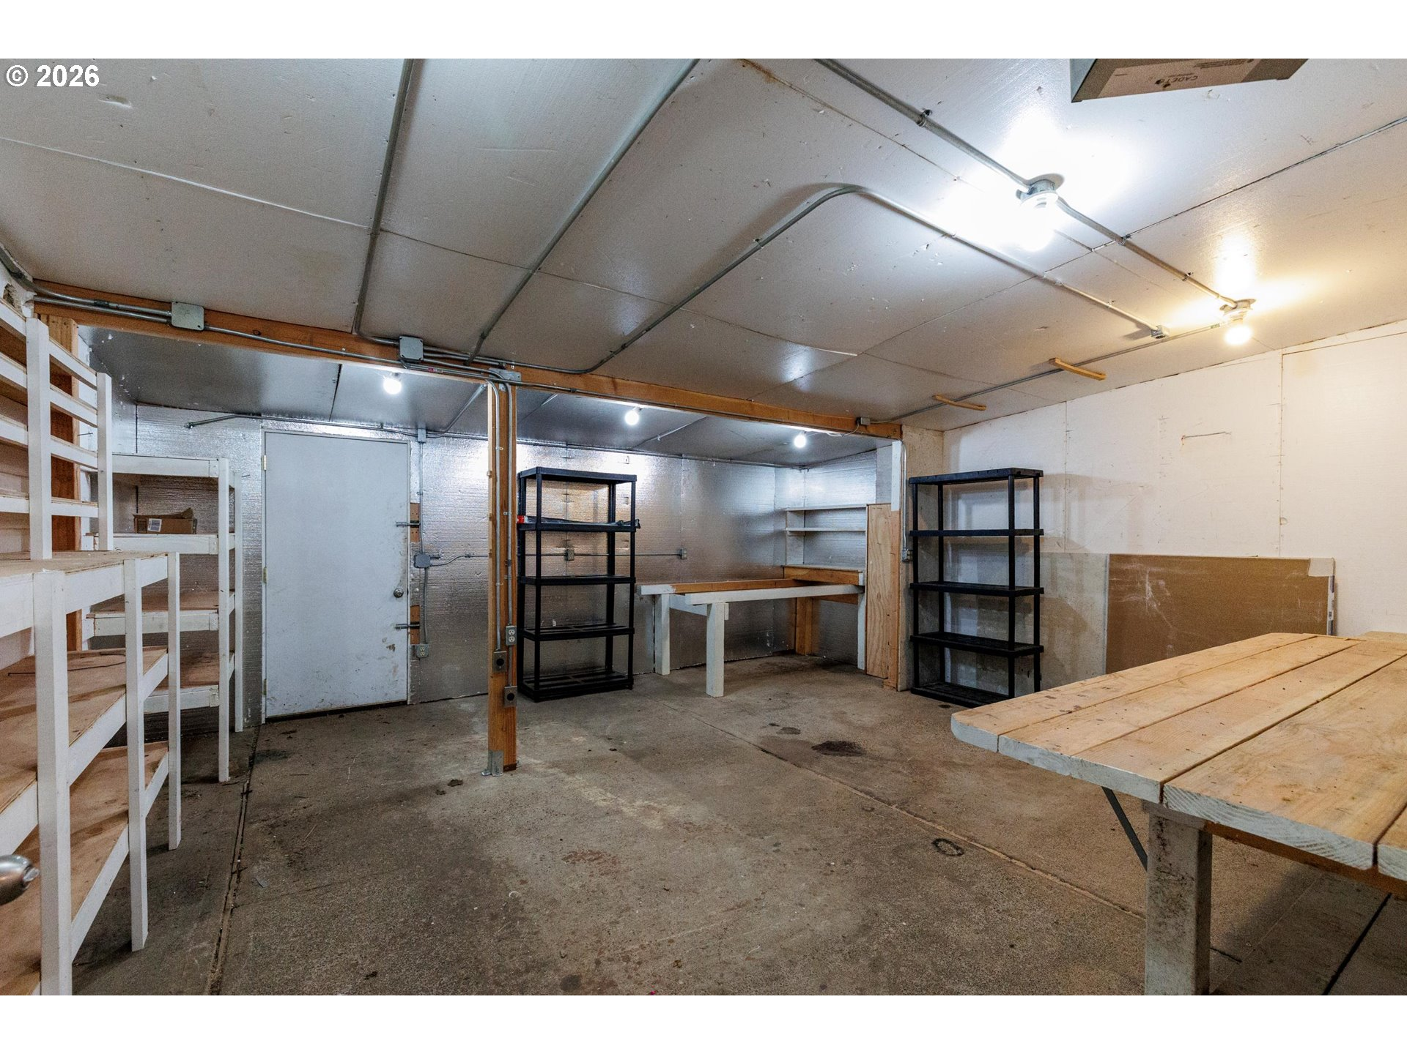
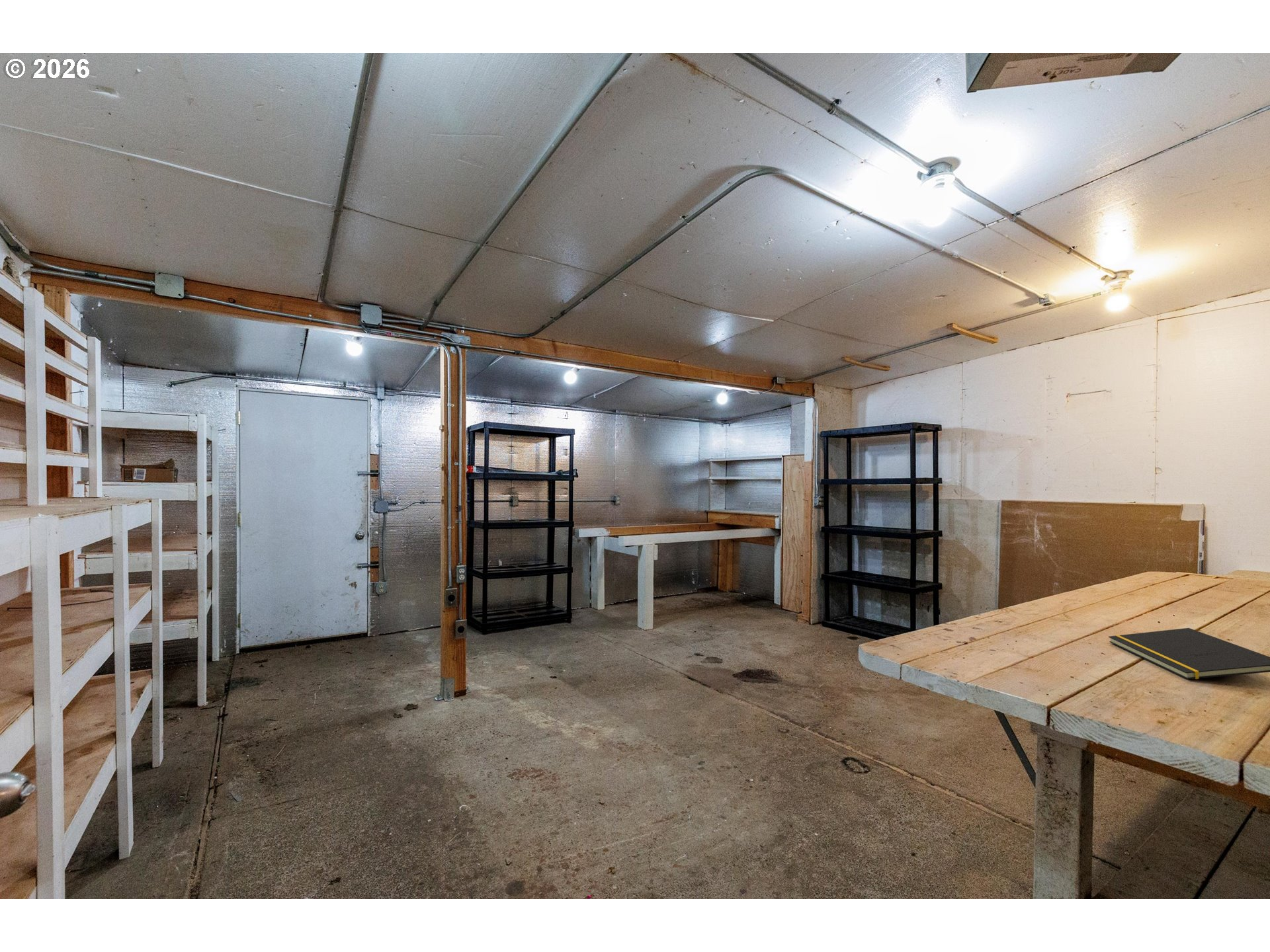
+ notepad [1108,627,1270,680]
